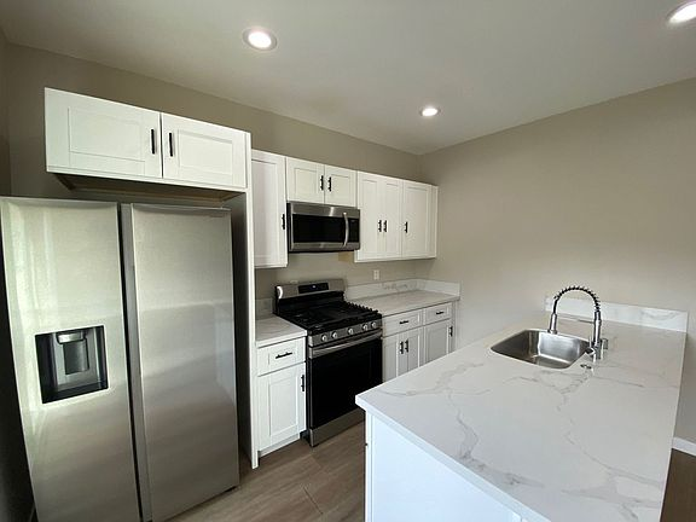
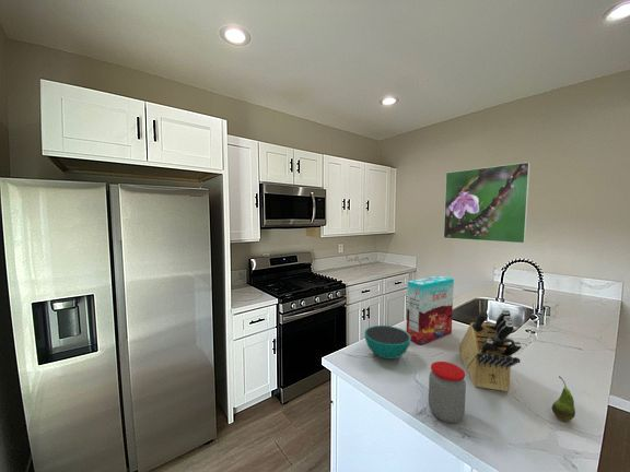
+ cereal box [406,274,455,346]
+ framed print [443,161,532,245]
+ fruit [551,375,576,423]
+ knife block [457,308,522,392]
+ bowl [363,324,411,361]
+ jar [428,361,467,424]
